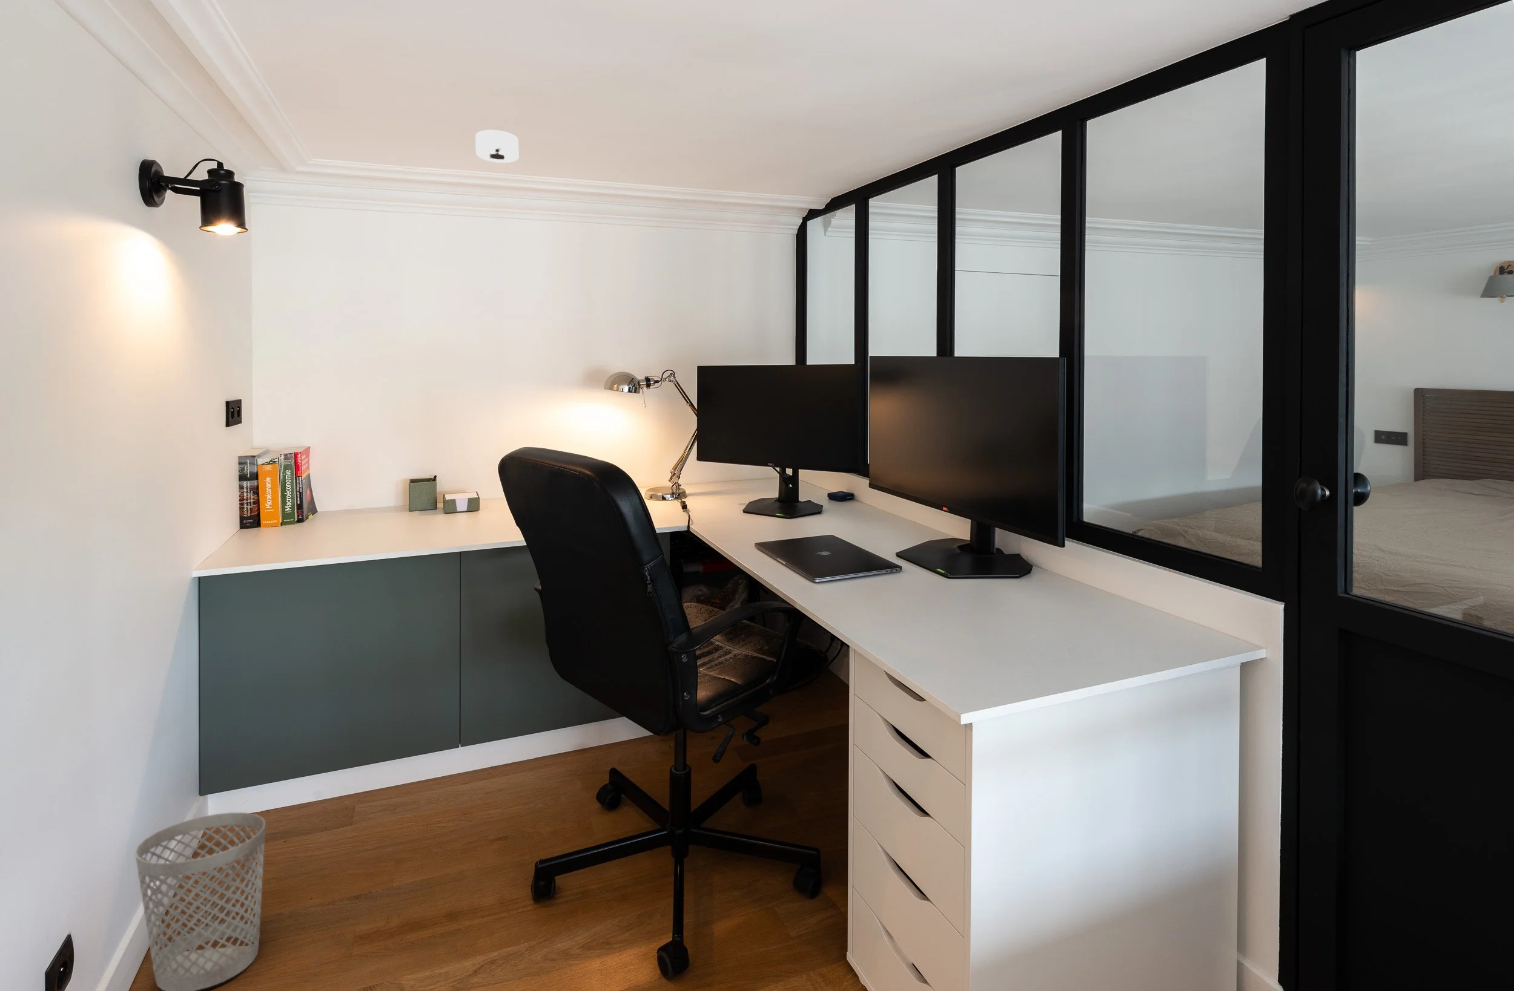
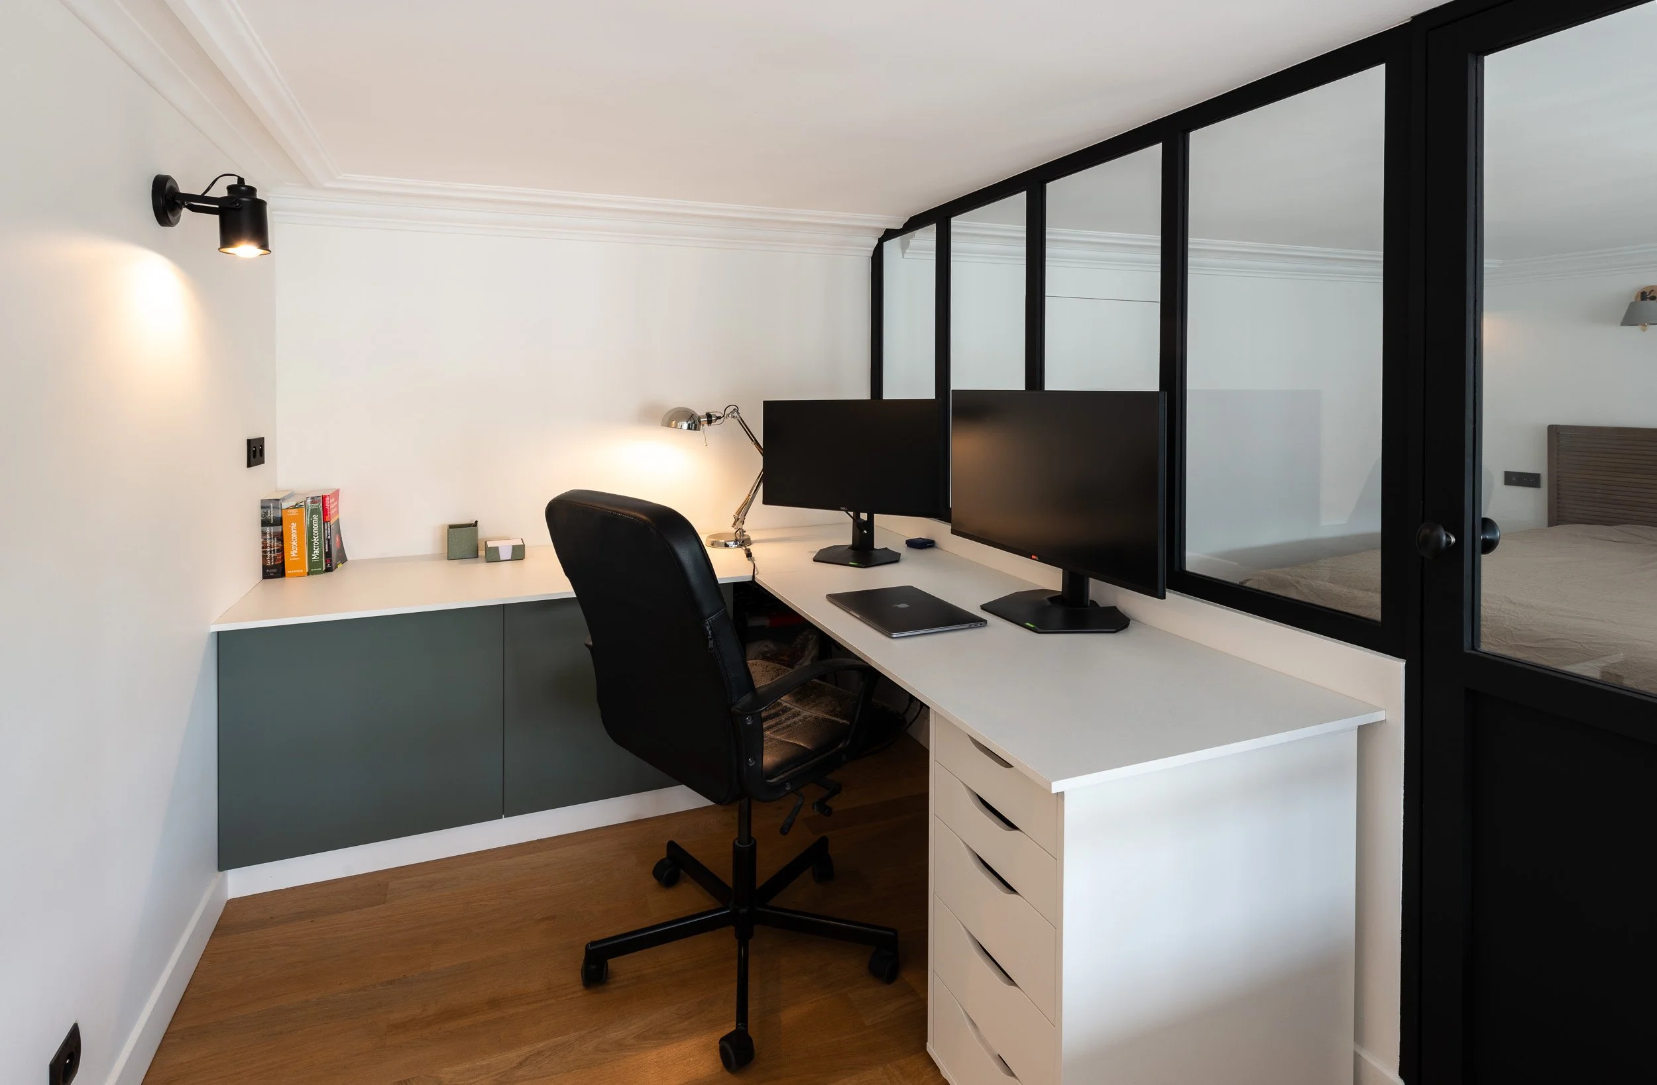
- smoke detector [475,129,519,164]
- wastebasket [134,812,266,991]
